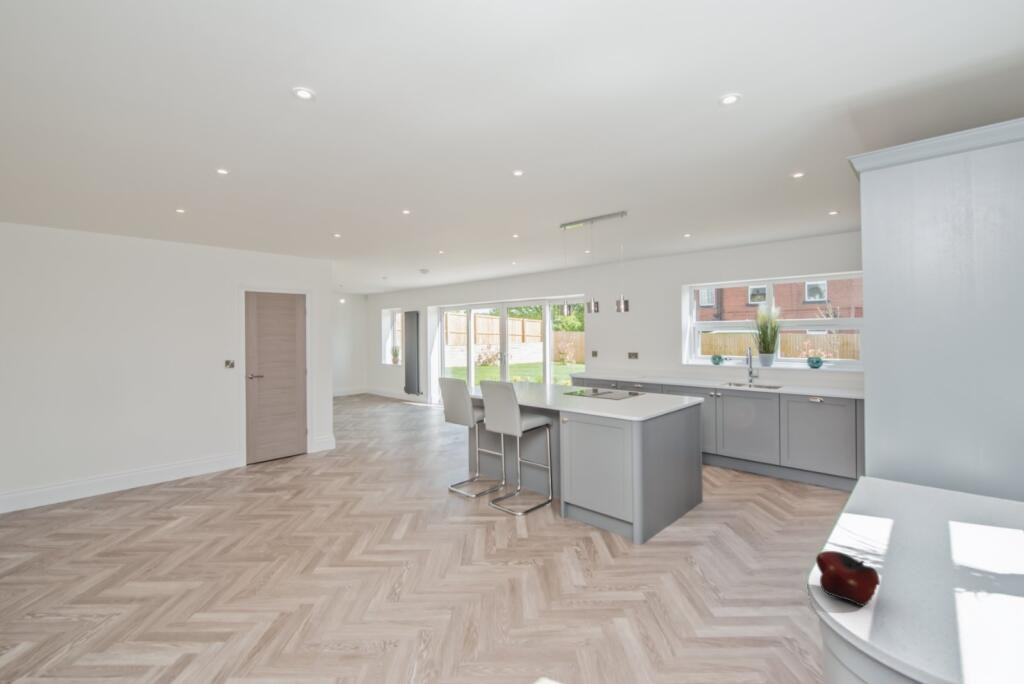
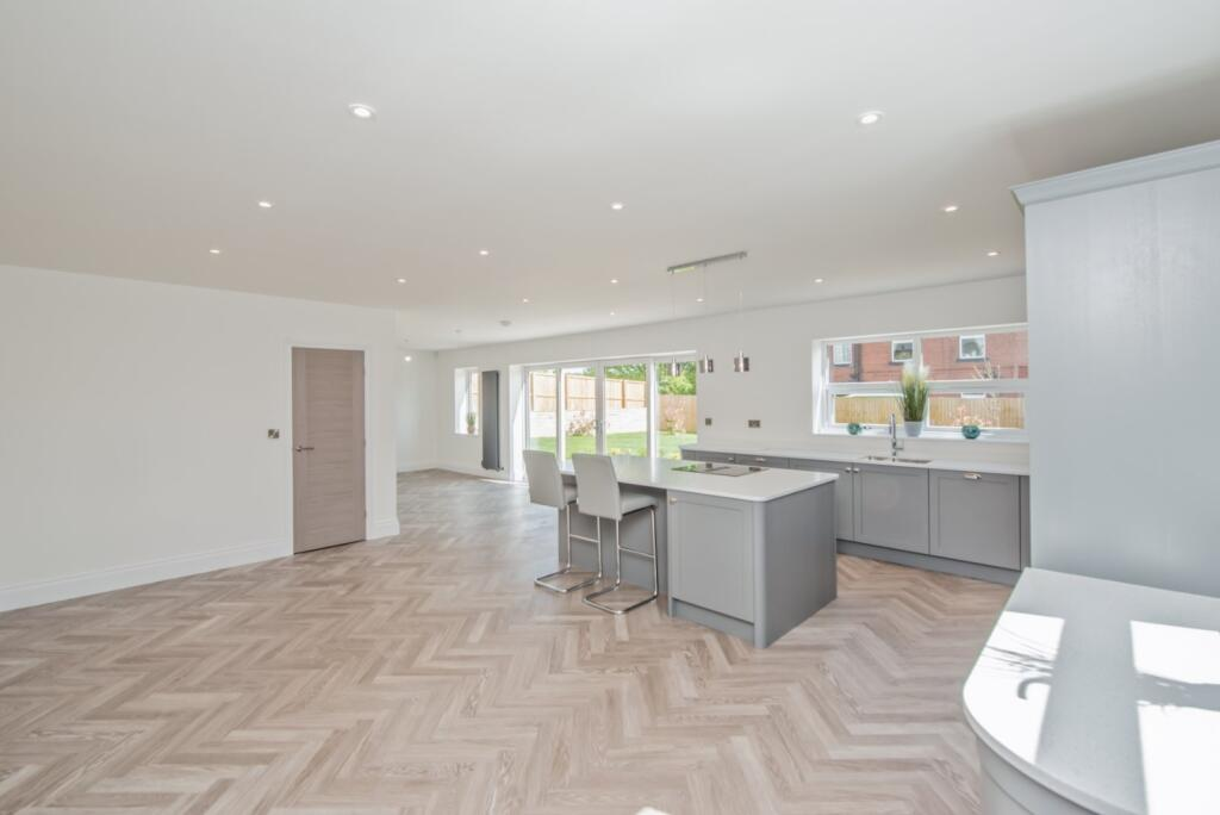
- fruit [815,550,881,607]
